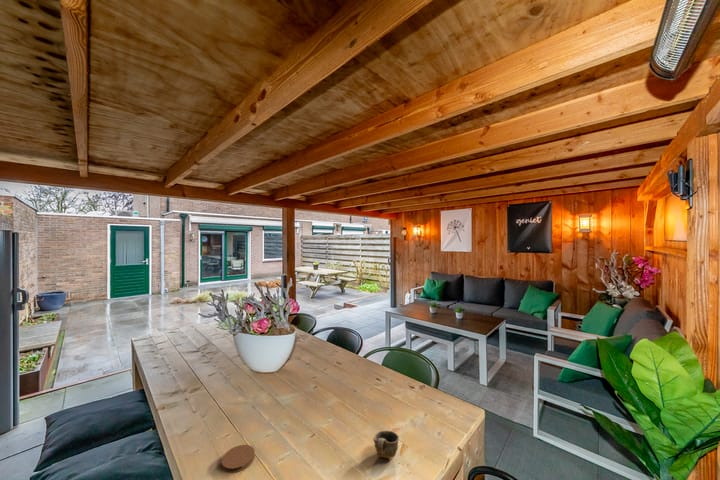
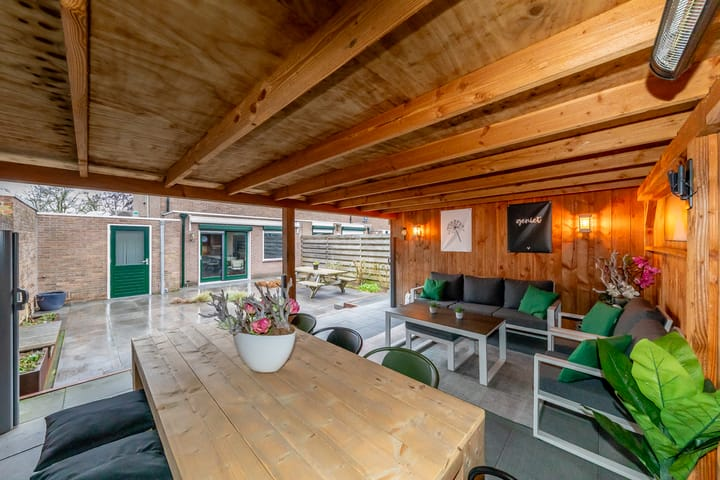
- coaster [221,444,256,474]
- cup [372,430,400,459]
